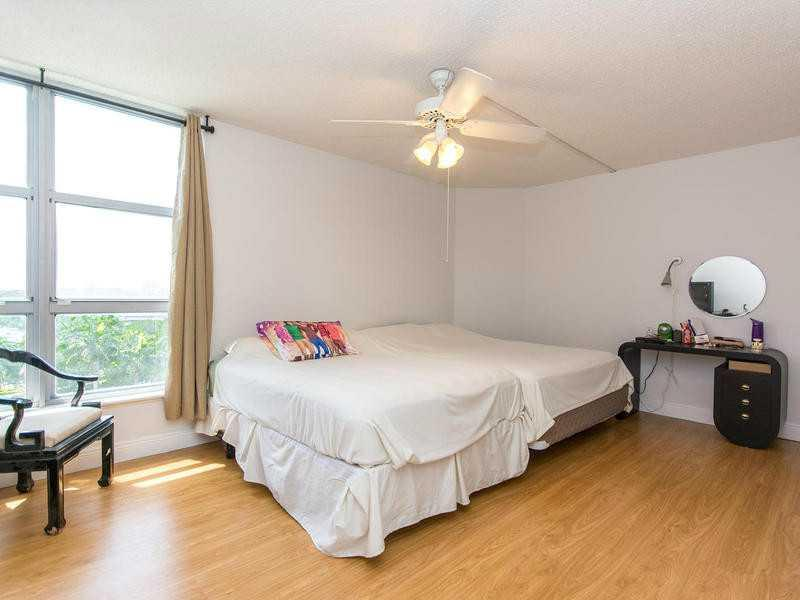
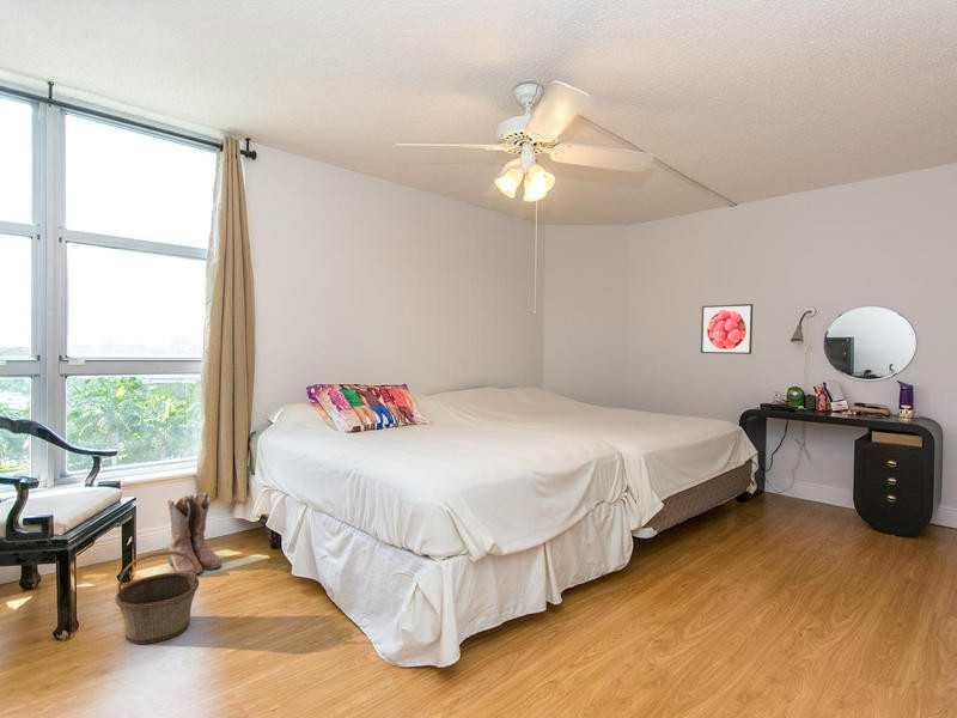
+ boots [166,491,223,576]
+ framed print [700,303,754,355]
+ basket [114,550,200,645]
